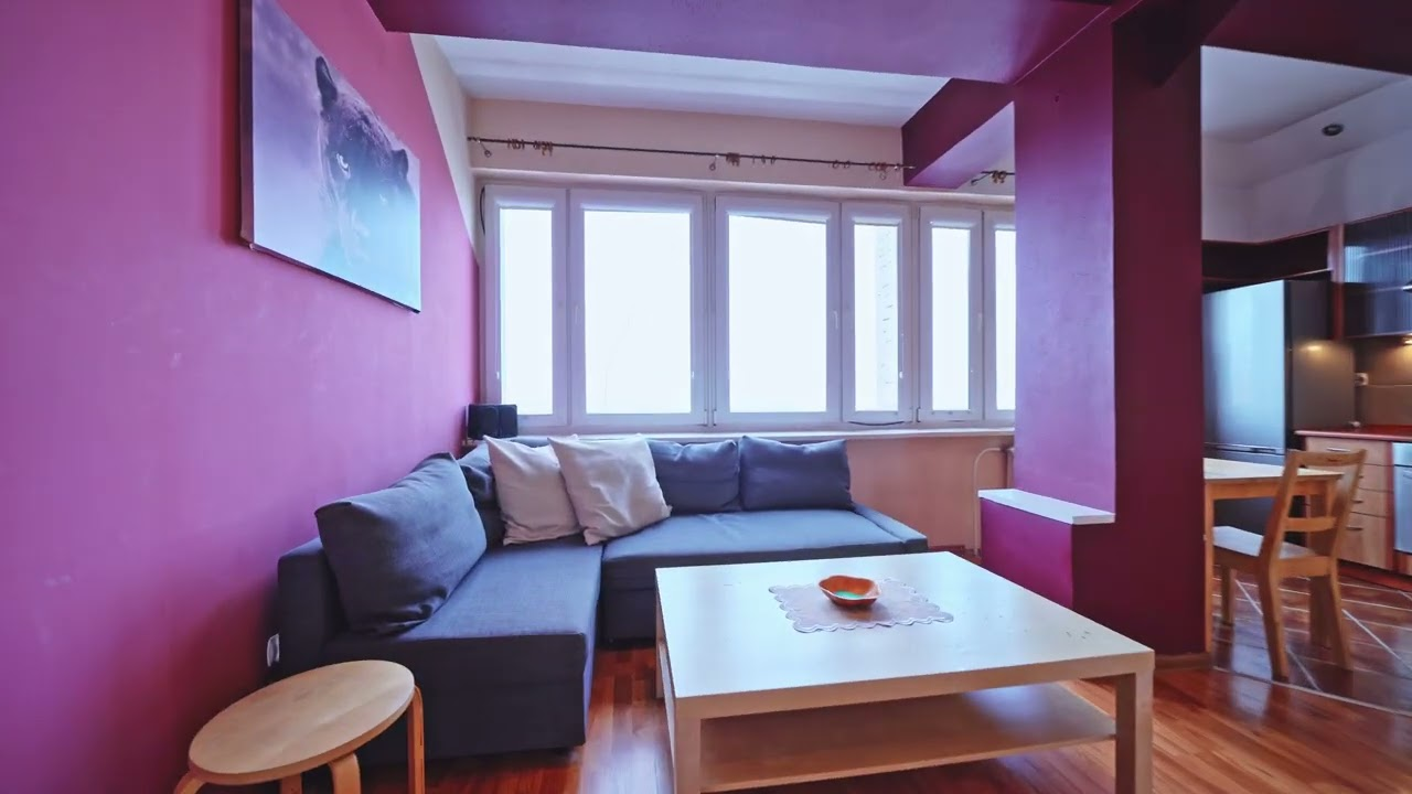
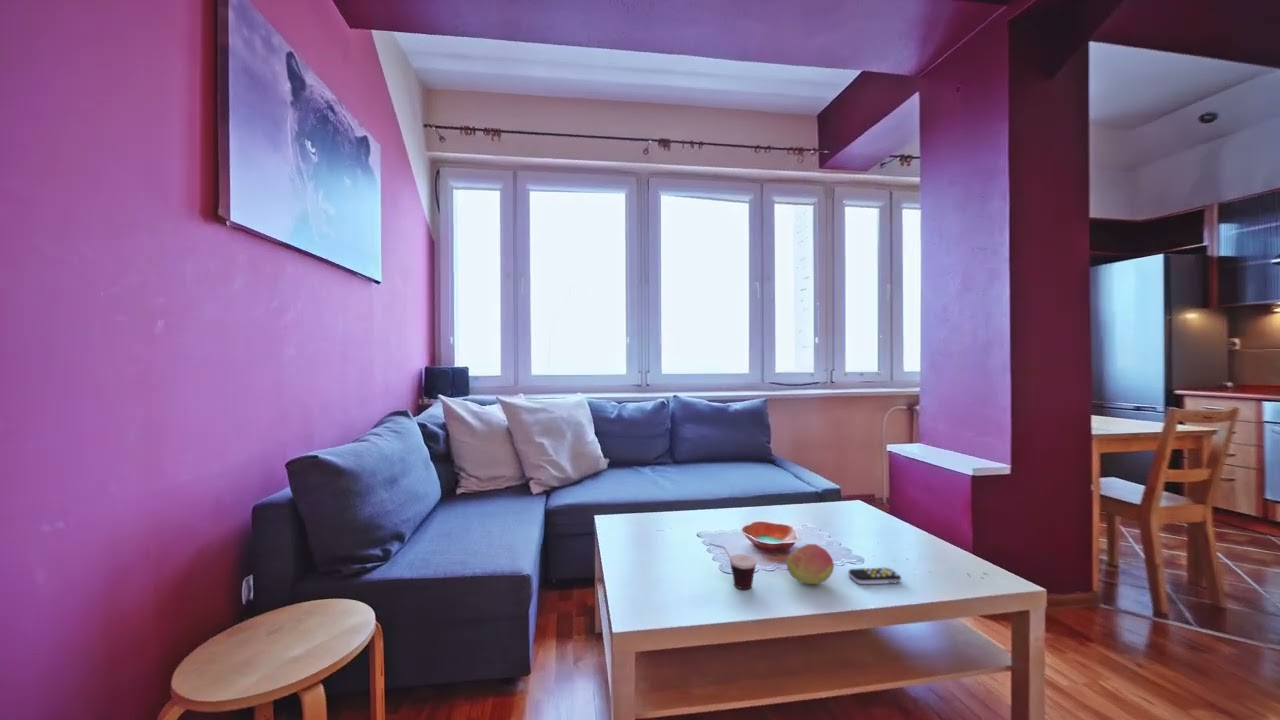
+ remote control [848,567,902,585]
+ cup [708,542,757,590]
+ fruit [786,543,835,585]
